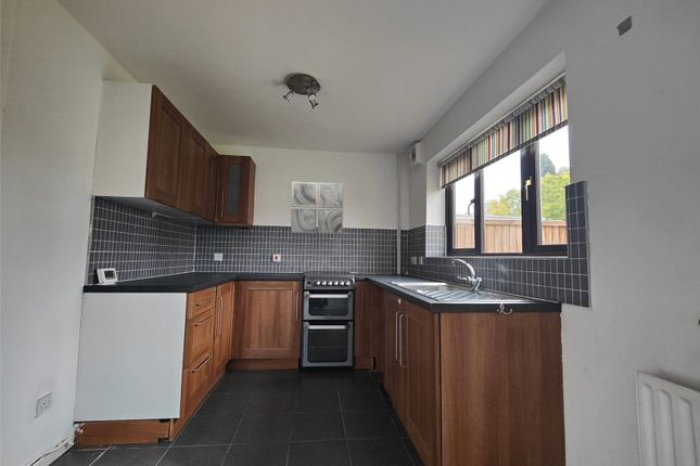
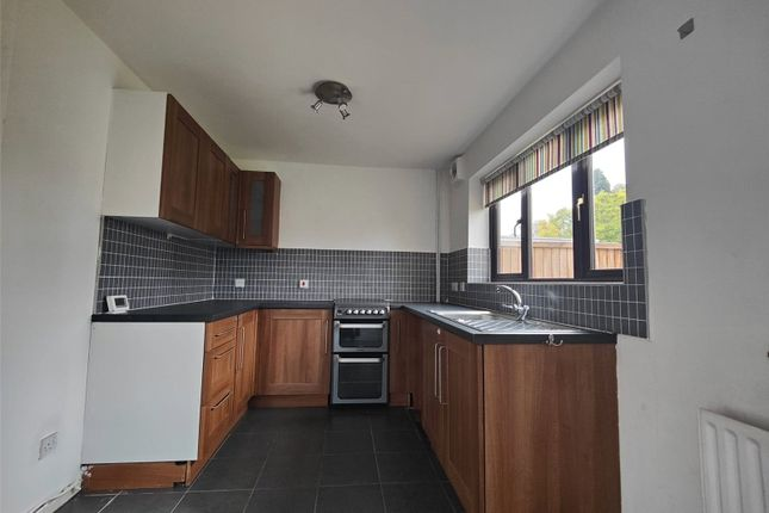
- wall art [290,181,344,235]
